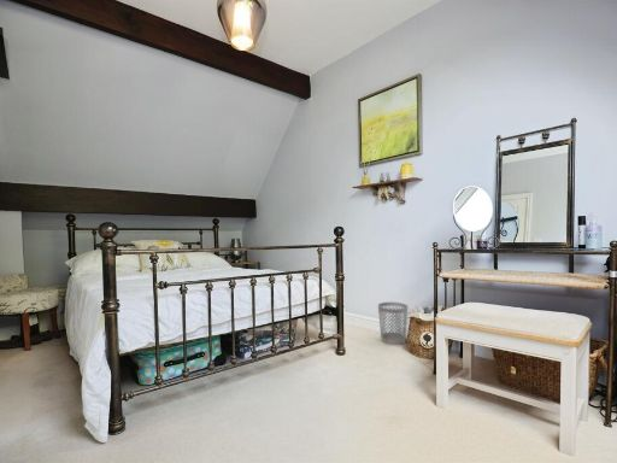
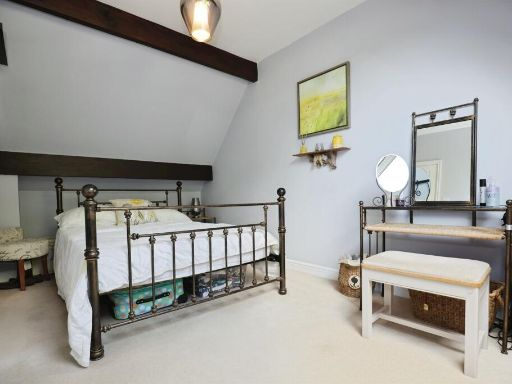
- wastebasket [377,301,409,346]
